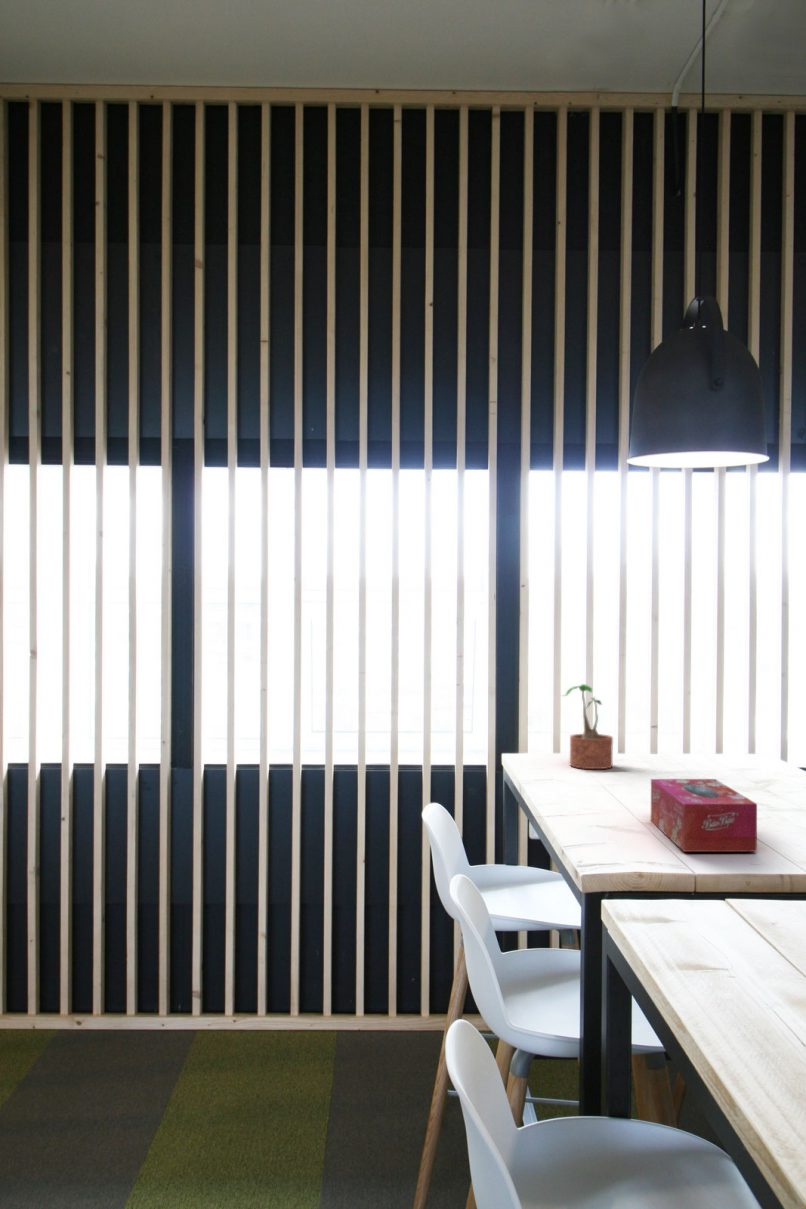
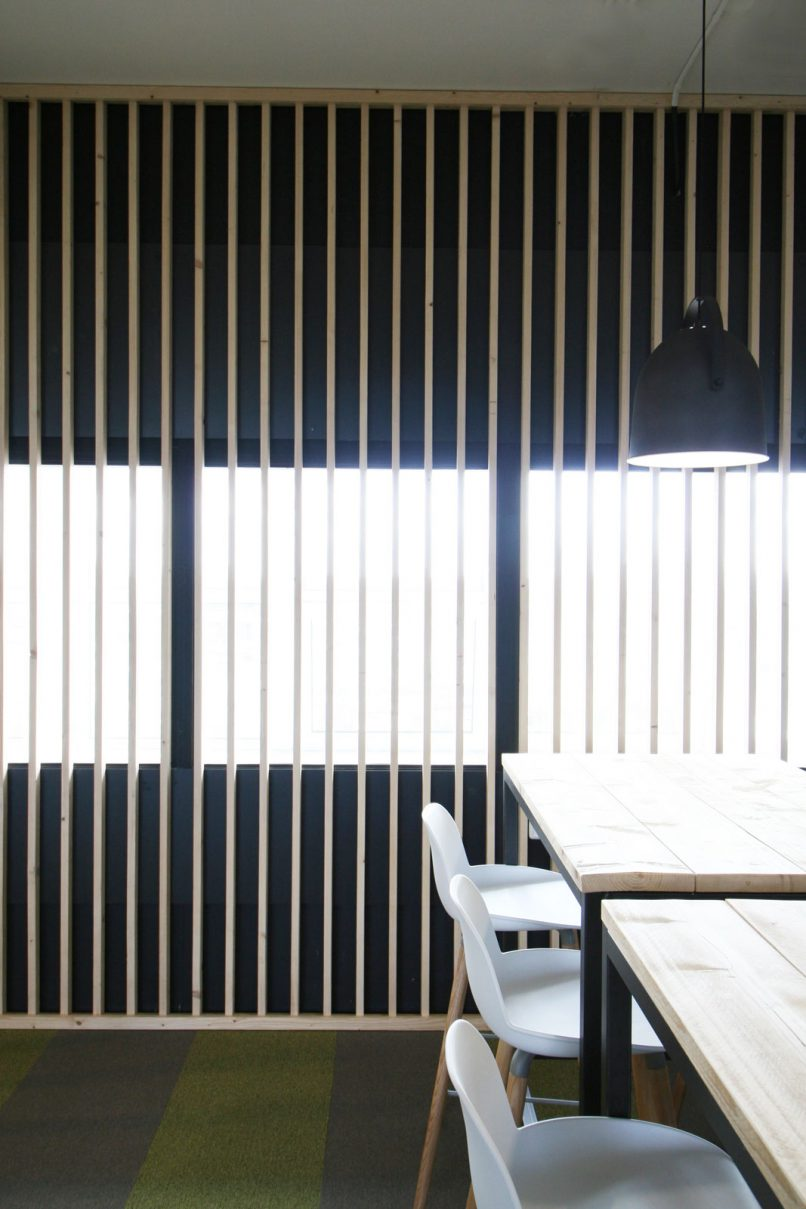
- potted plant [560,683,614,770]
- tissue box [650,778,758,853]
